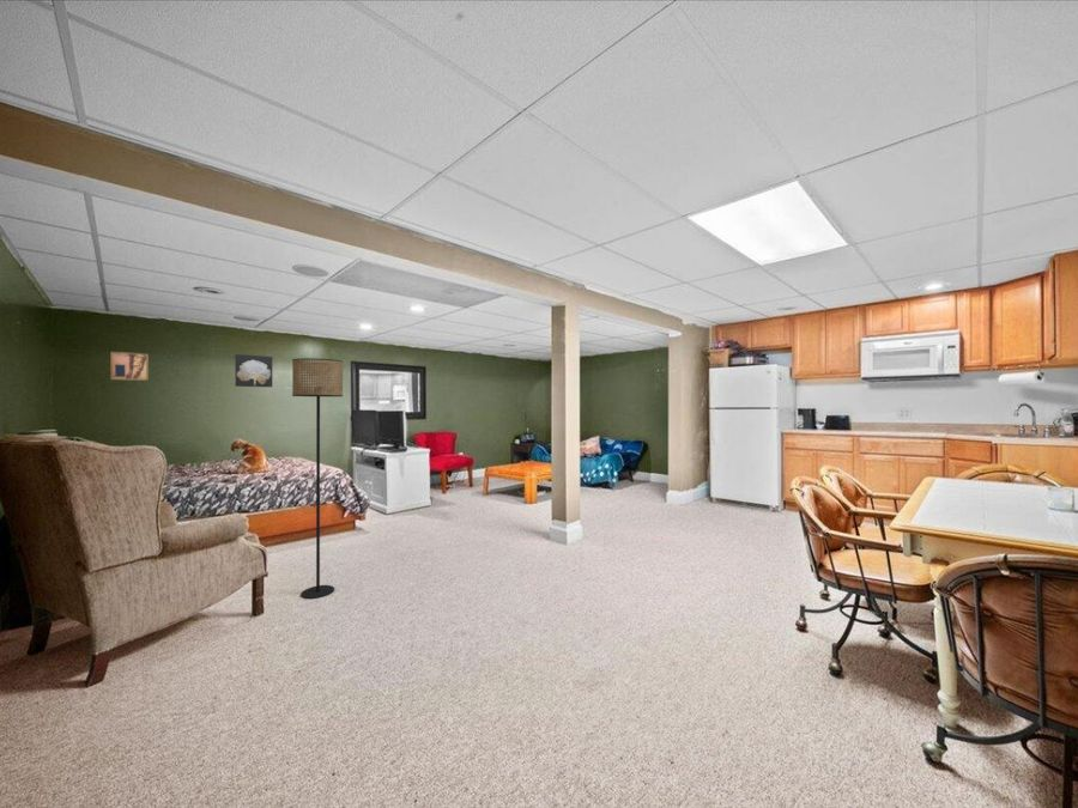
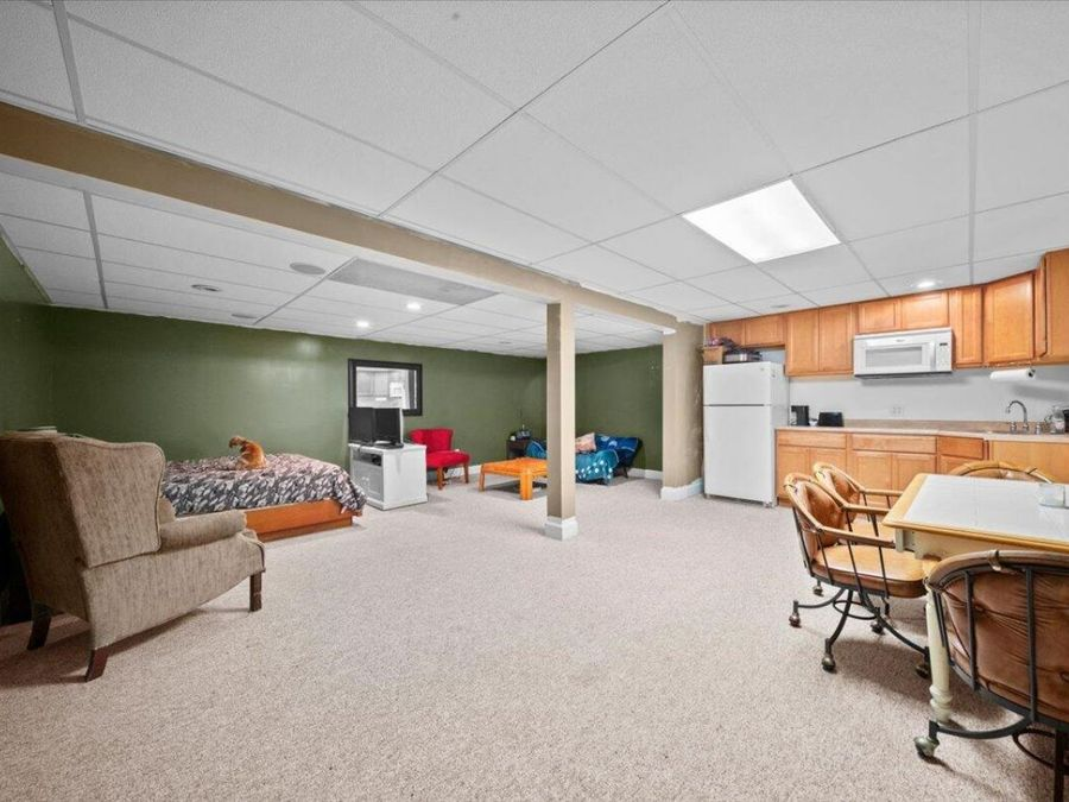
- floor lamp [291,357,344,600]
- wall art [235,353,273,388]
- wall art [110,351,150,382]
